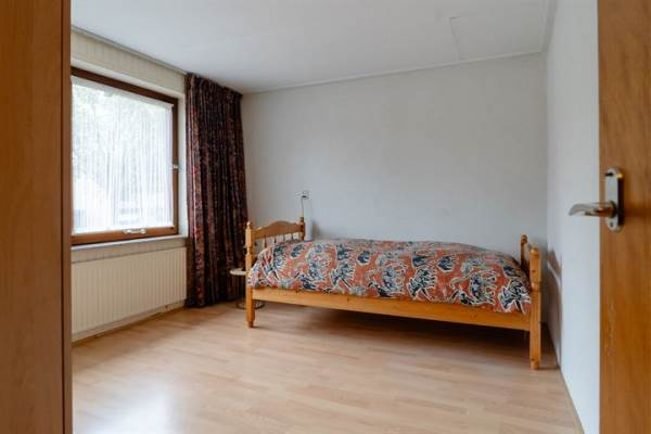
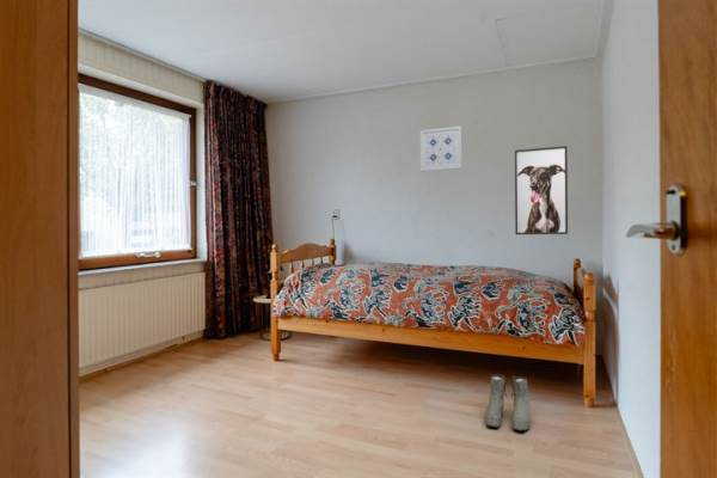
+ boots [485,373,531,431]
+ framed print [514,145,569,235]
+ wall art [419,125,464,172]
